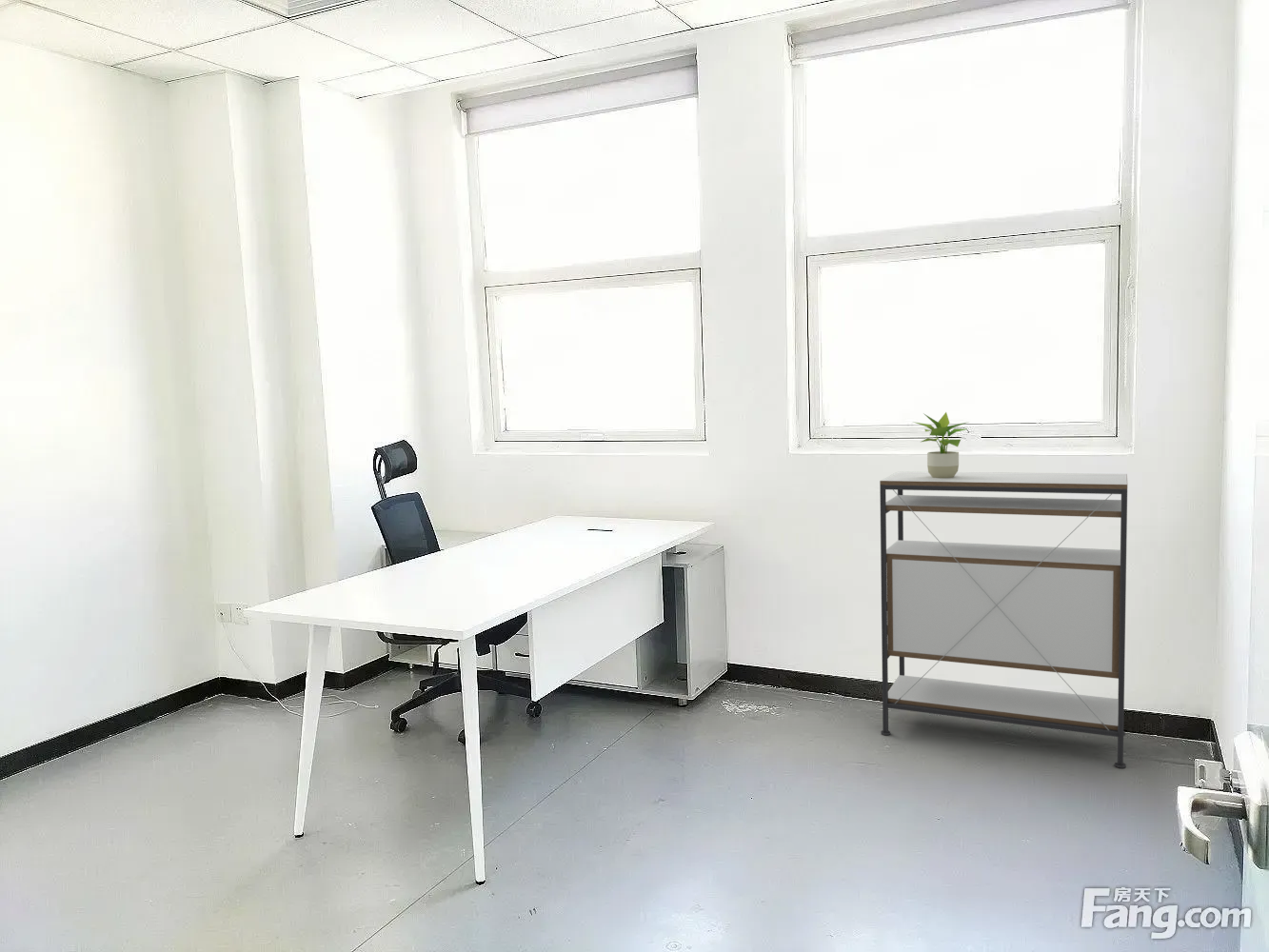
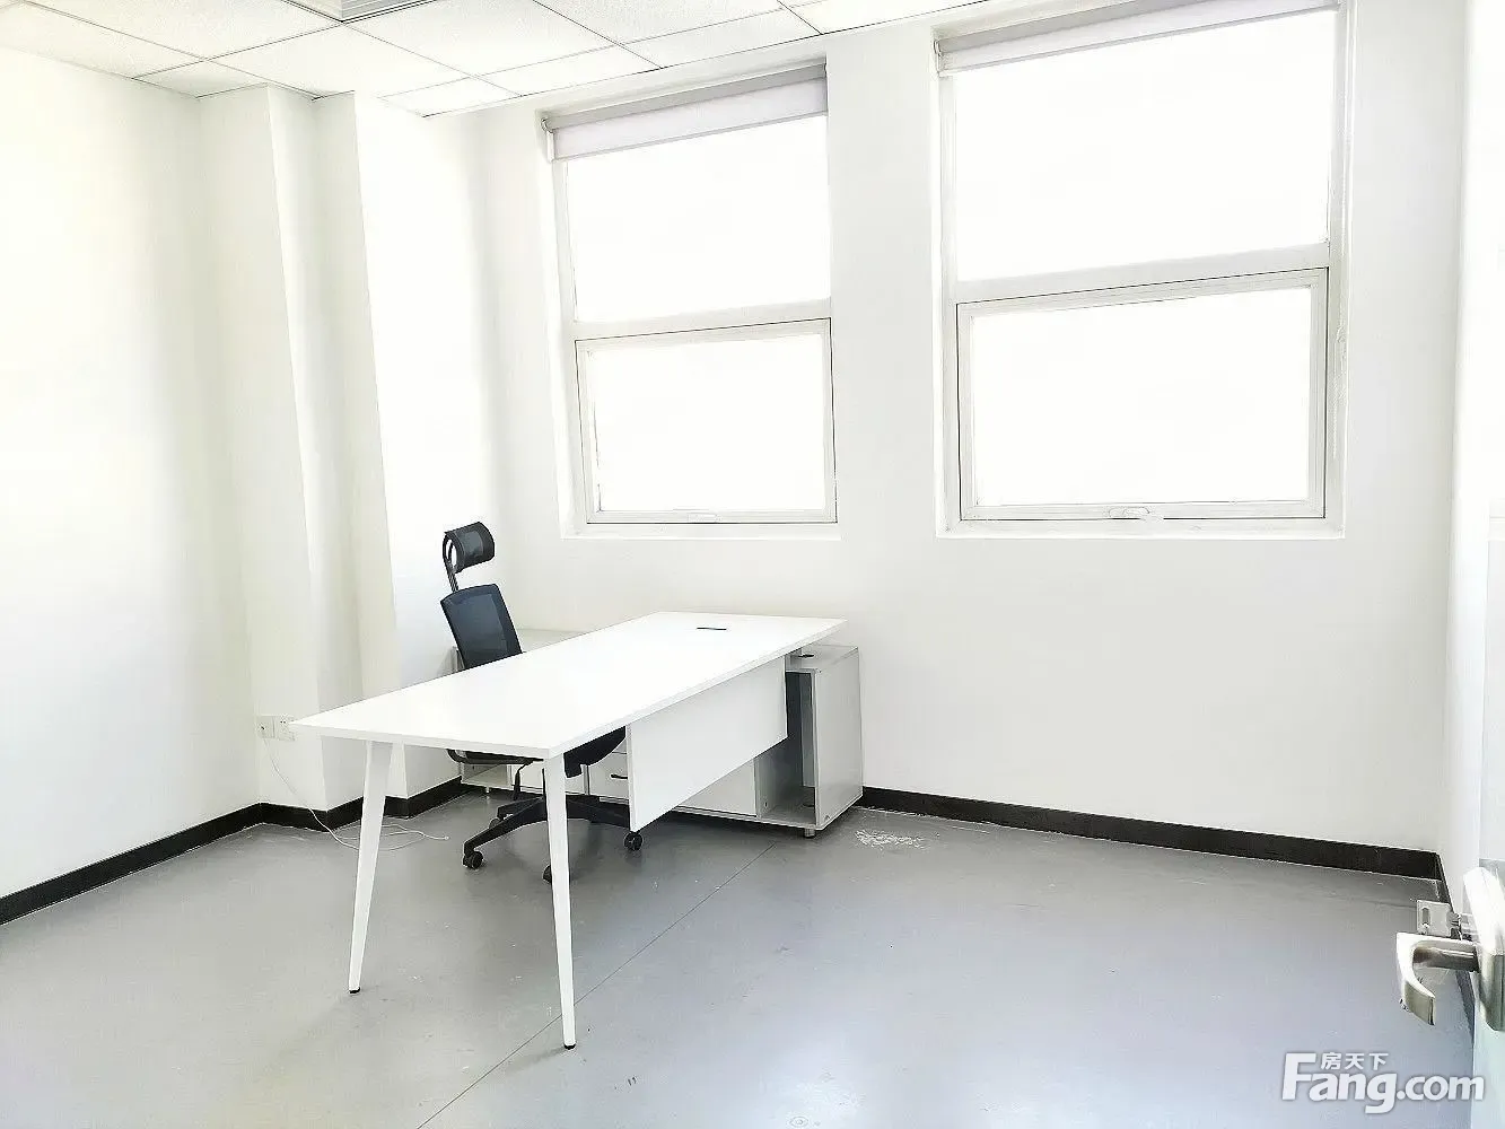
- shelving unit [879,470,1128,769]
- potted plant [912,411,970,478]
